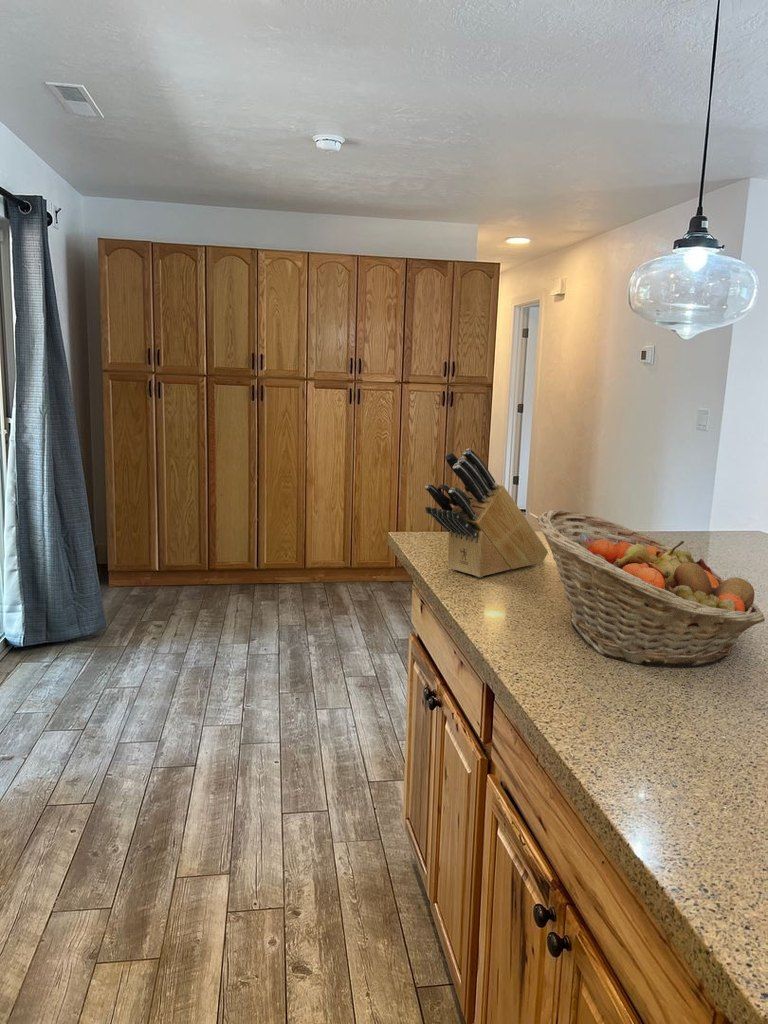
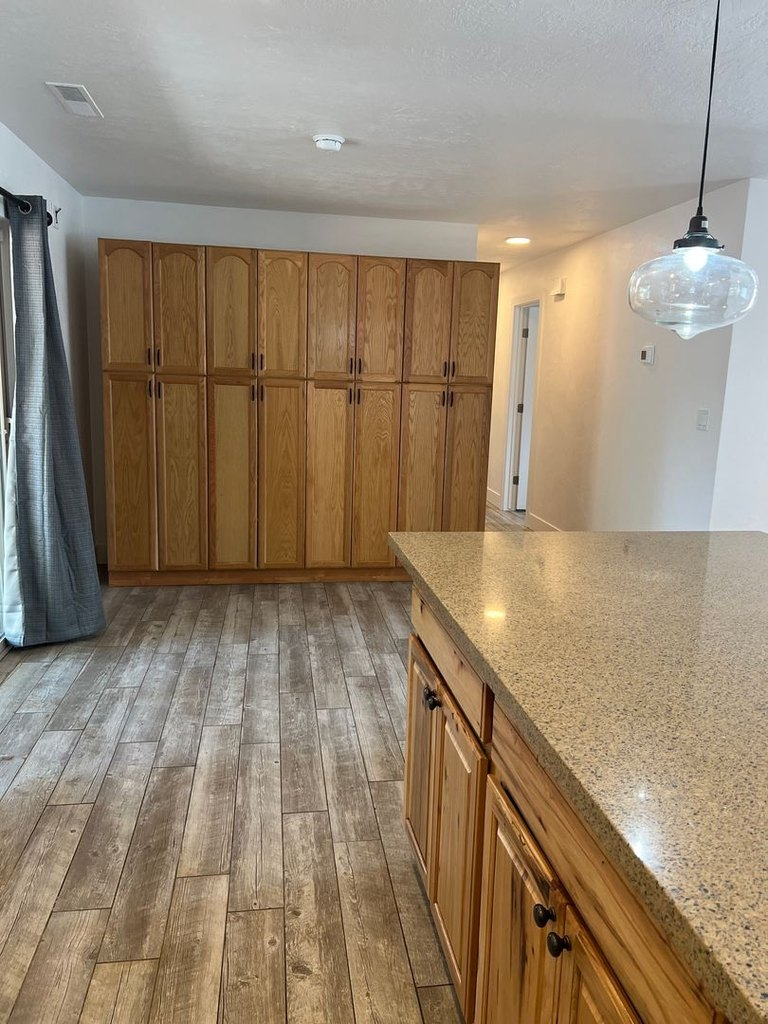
- fruit basket [536,509,766,668]
- knife block [424,448,549,579]
